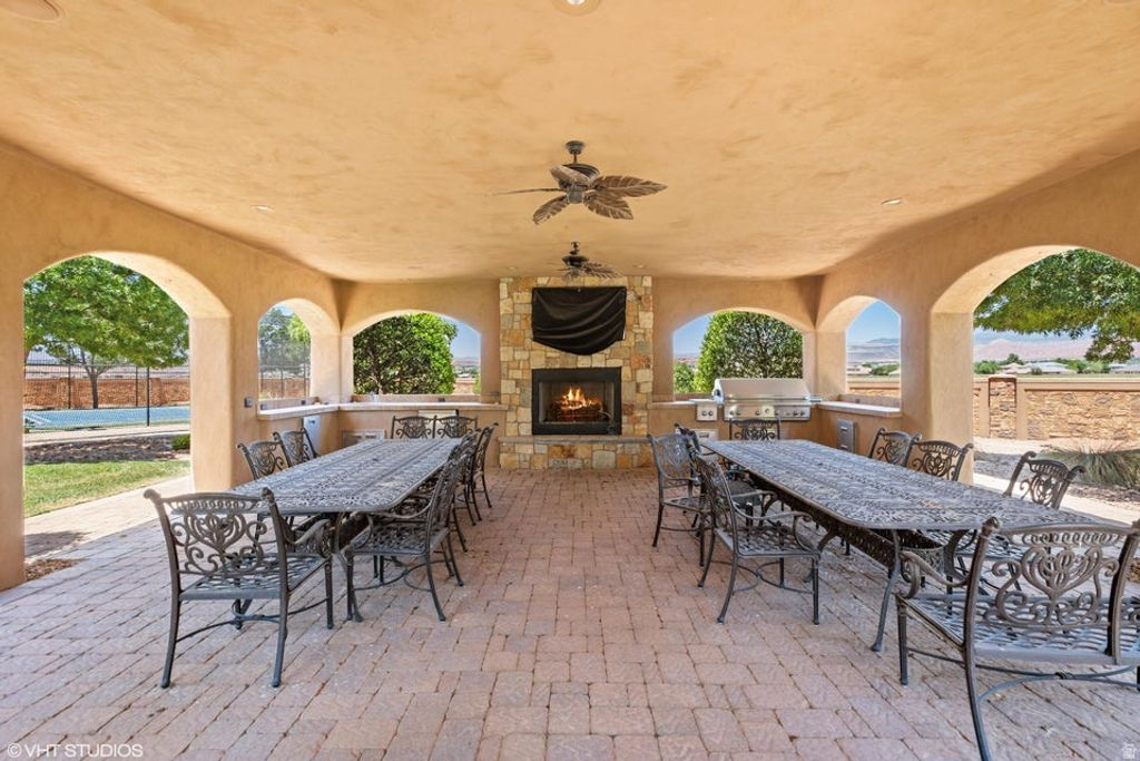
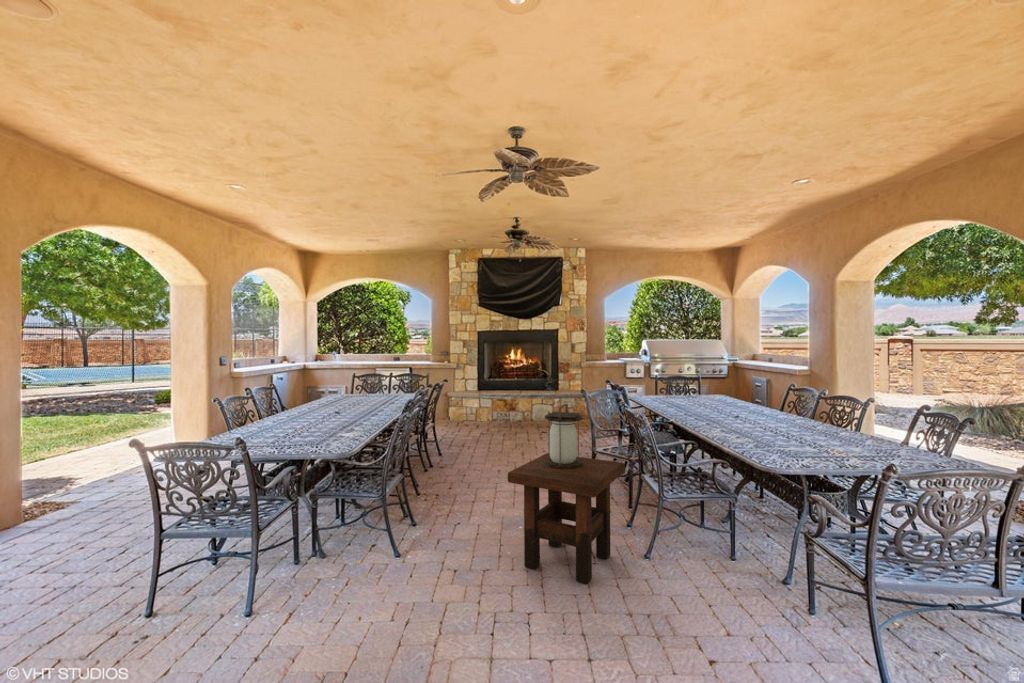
+ lantern [544,403,583,469]
+ side table [507,452,626,585]
